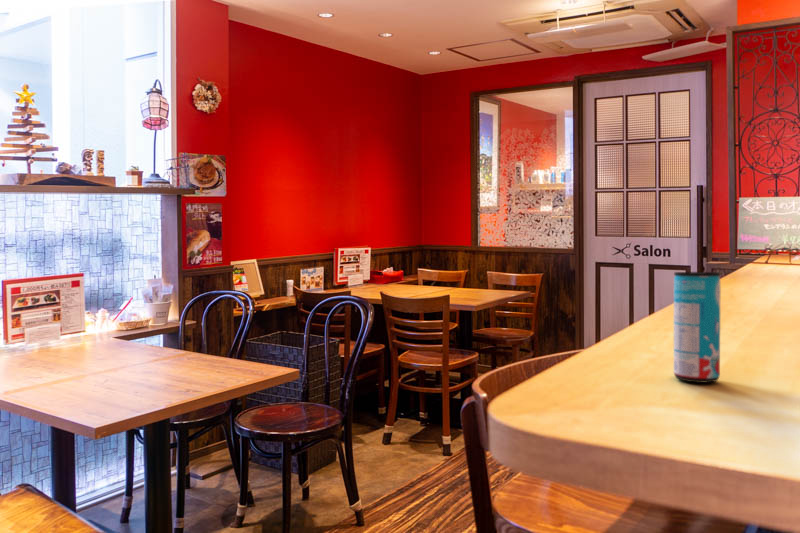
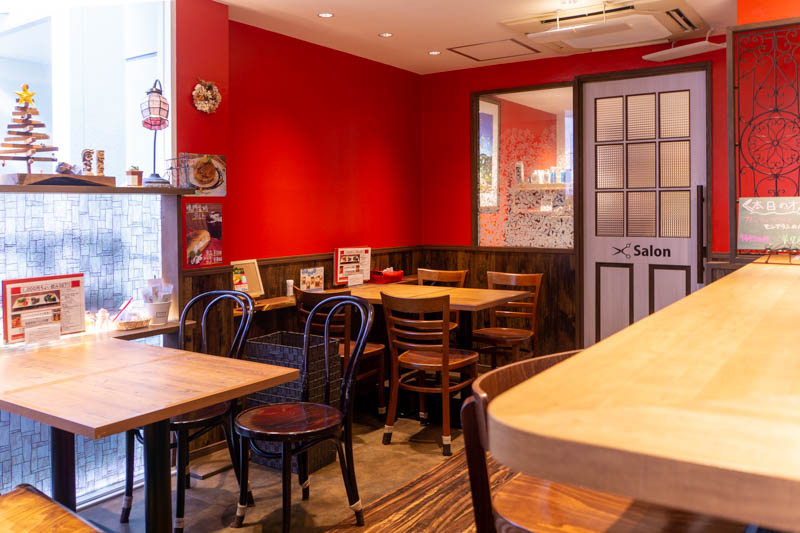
- beverage can [673,271,721,384]
